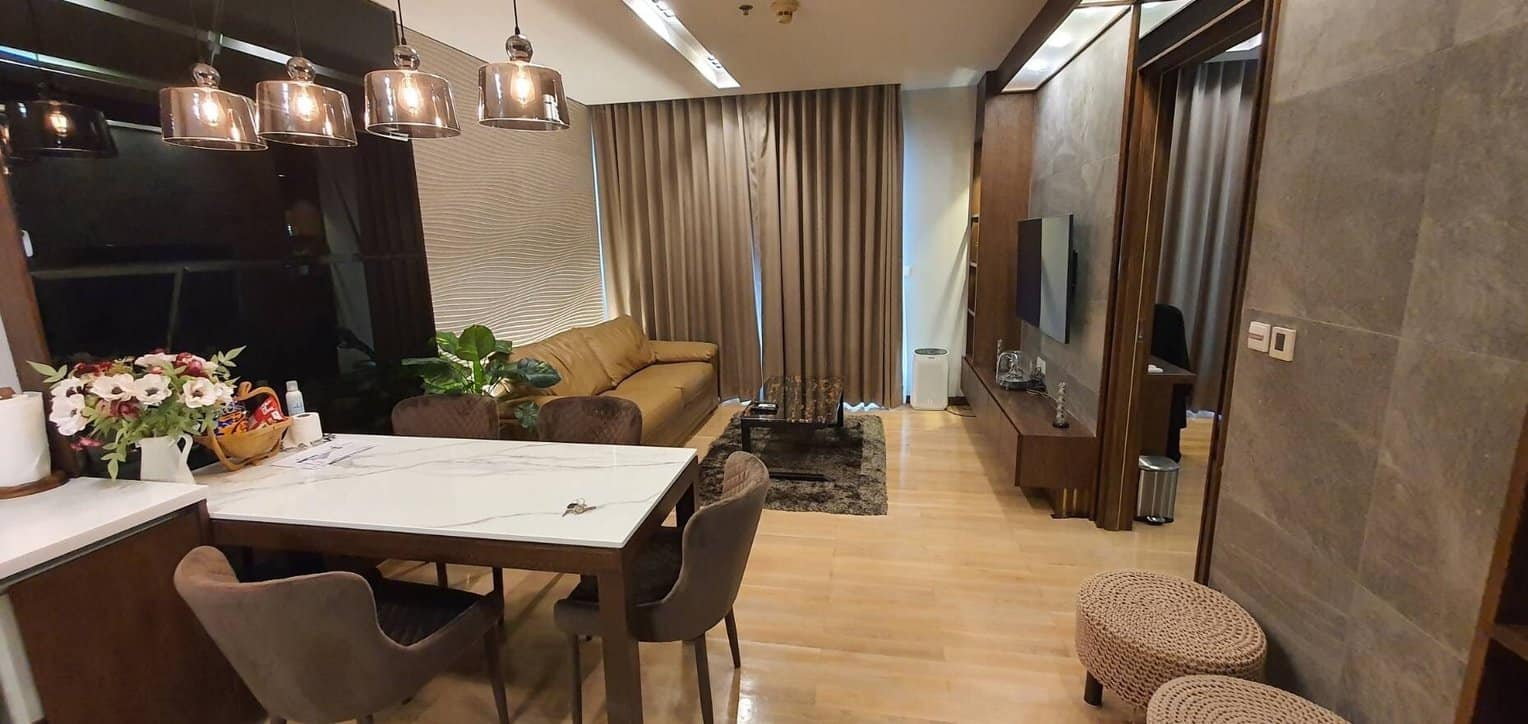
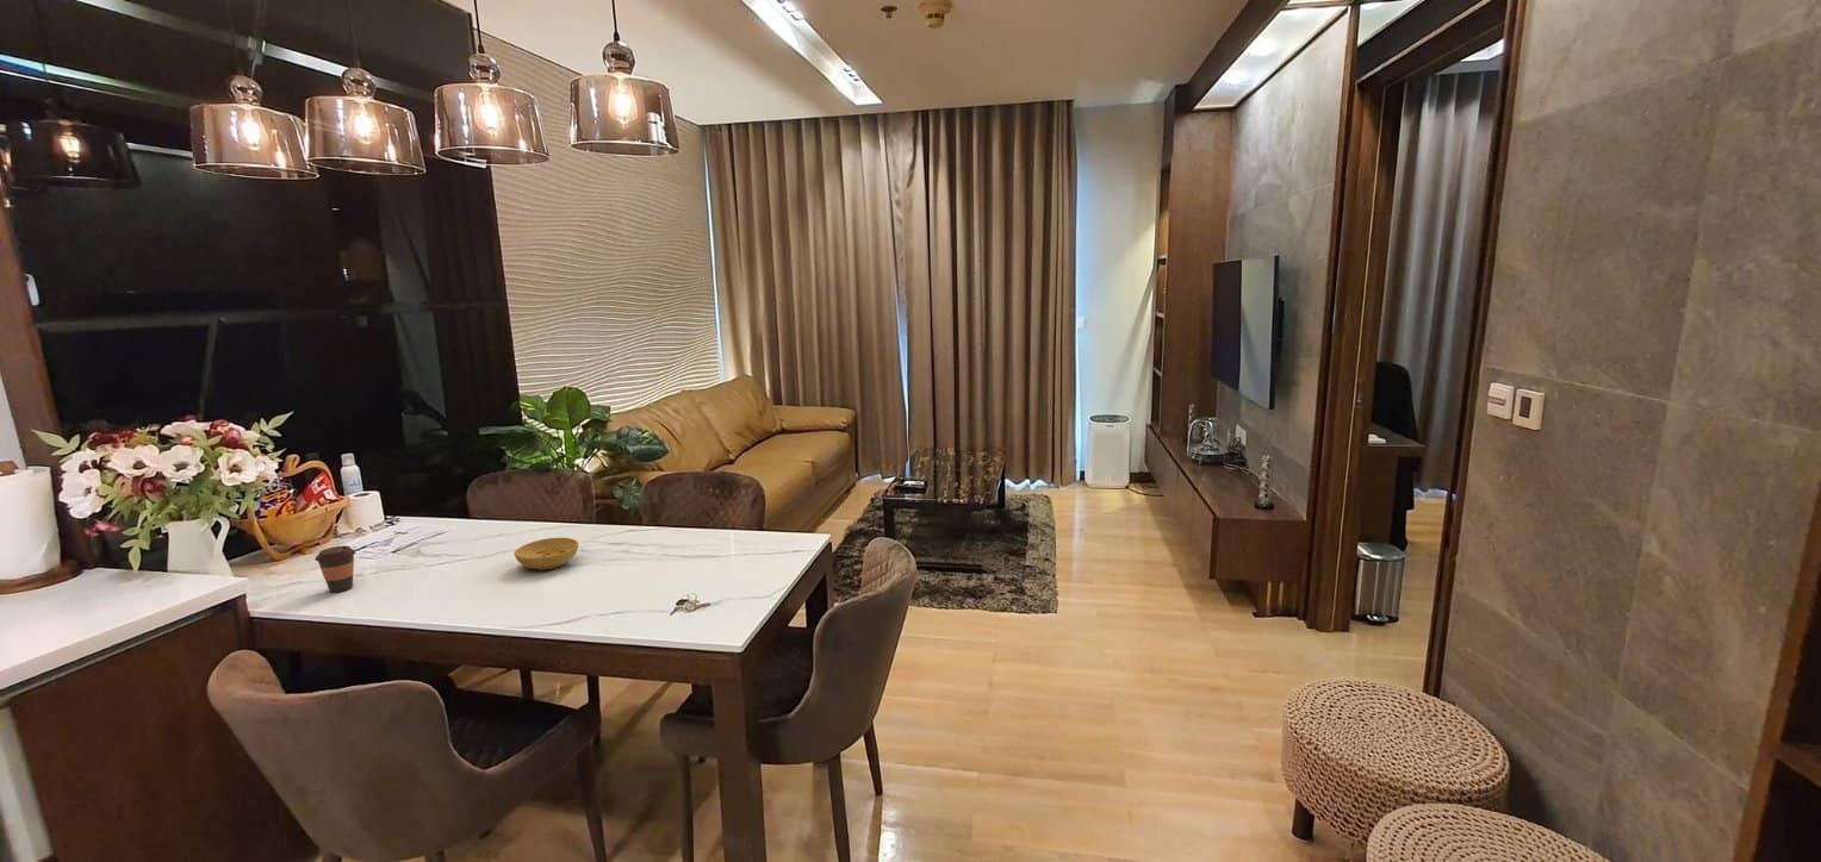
+ coffee cup [313,544,358,594]
+ bowl [514,537,579,571]
